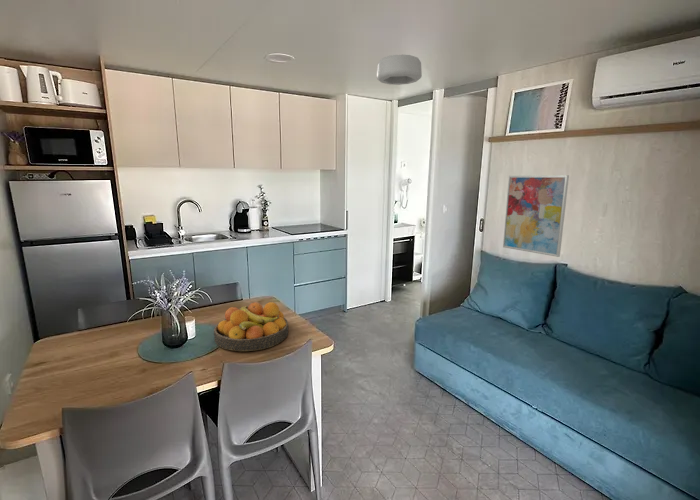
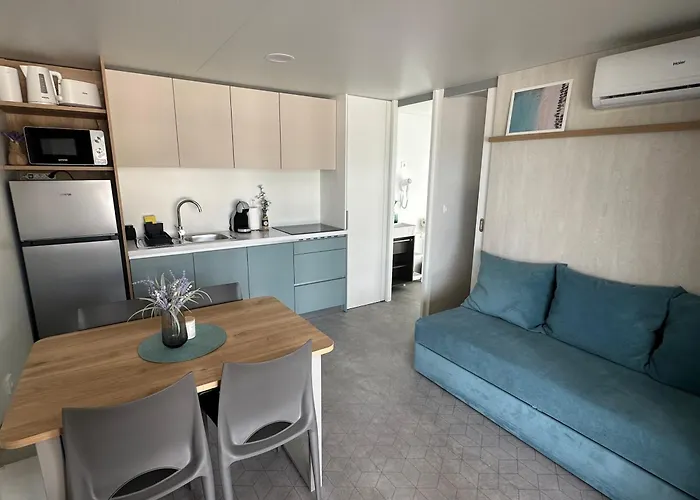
- wall art [502,174,570,258]
- fruit bowl [213,301,289,352]
- ceiling light [376,54,423,86]
